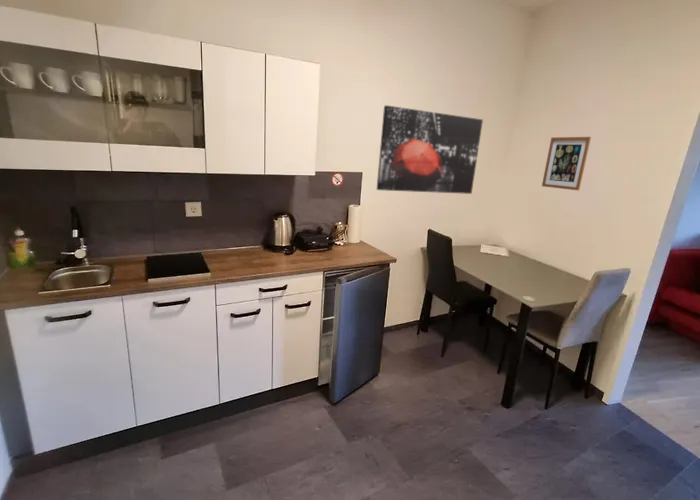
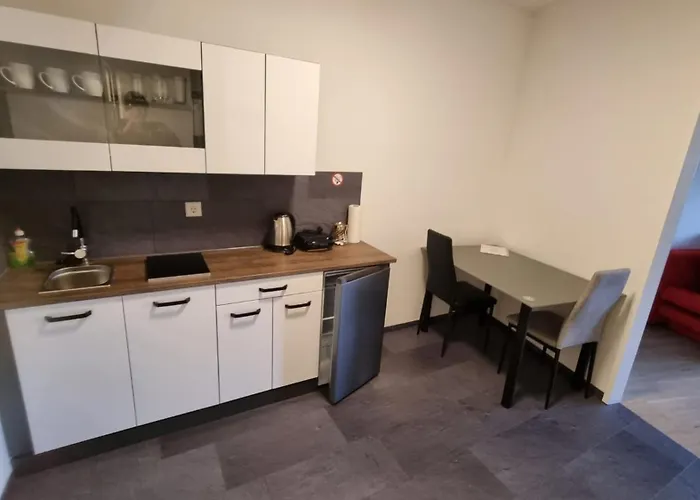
- wall art [376,104,484,195]
- wall art [541,136,592,191]
